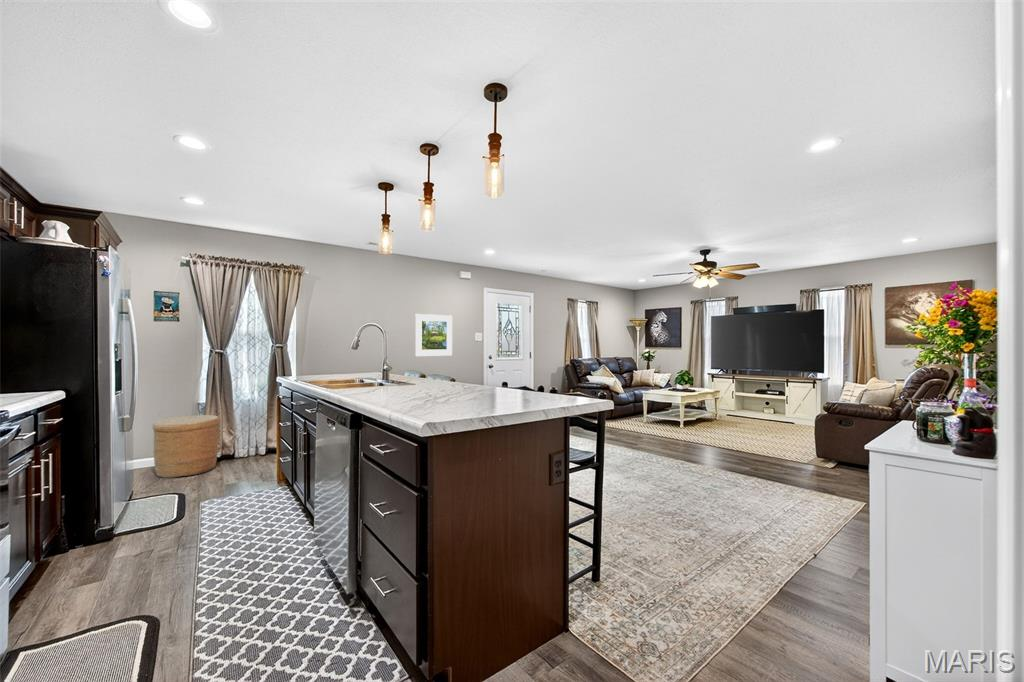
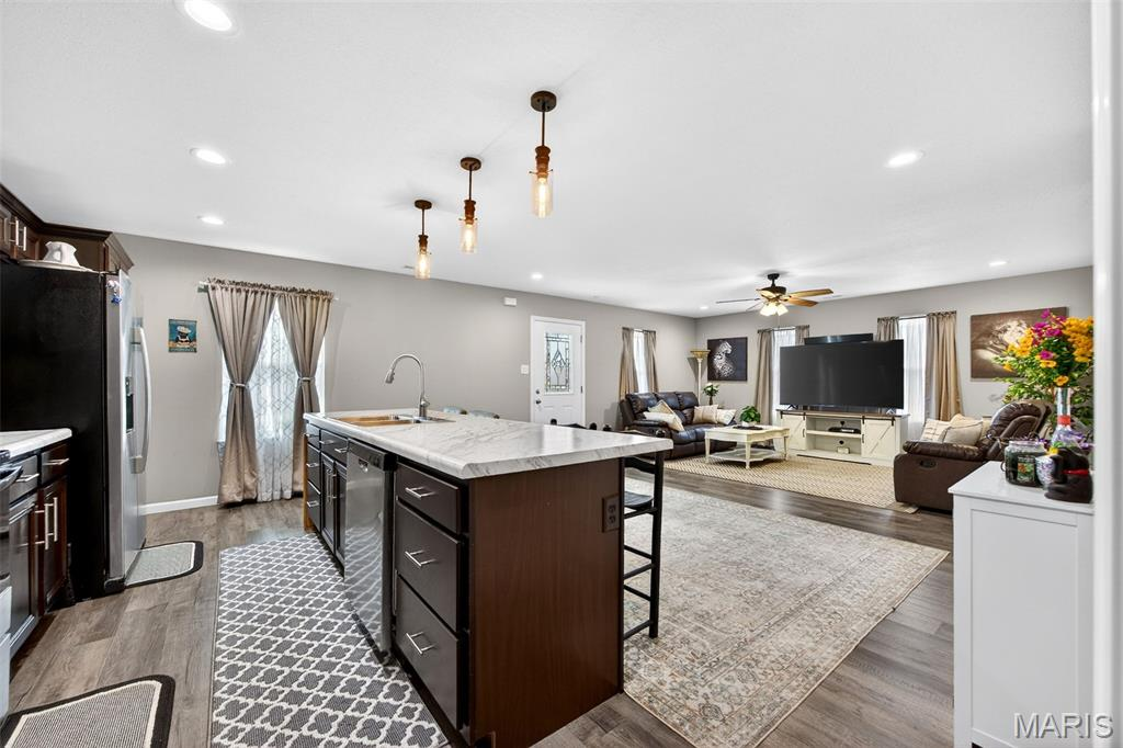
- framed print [414,313,453,357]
- basket [151,414,221,479]
